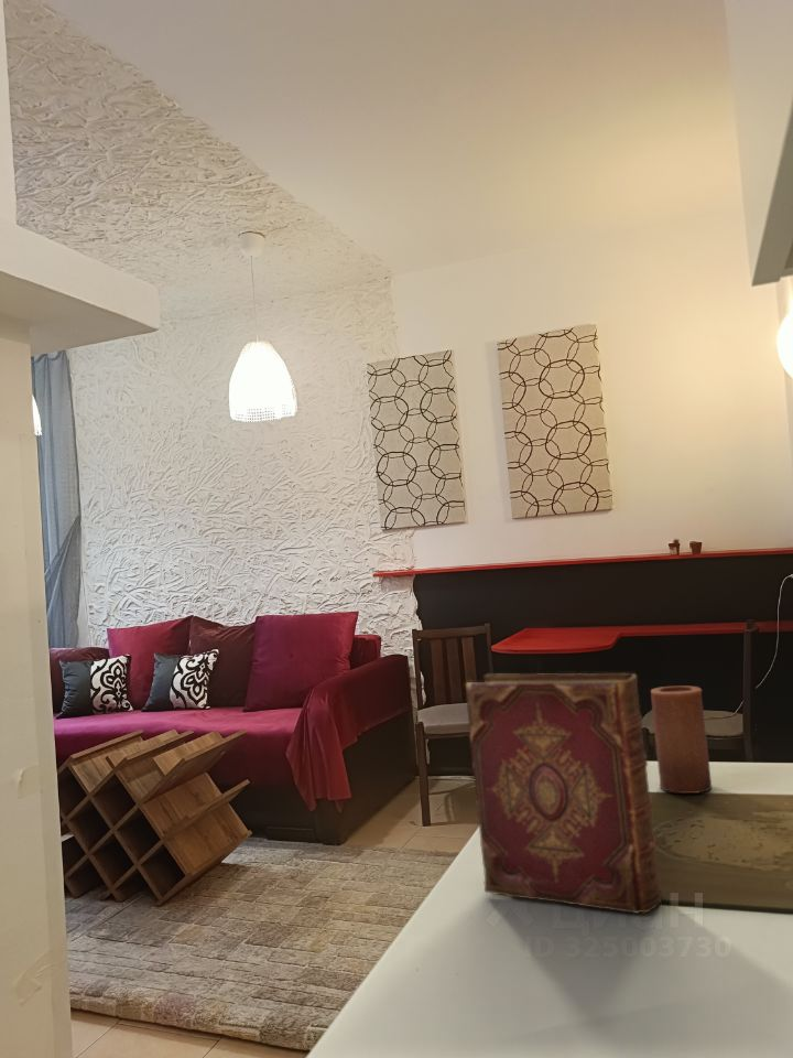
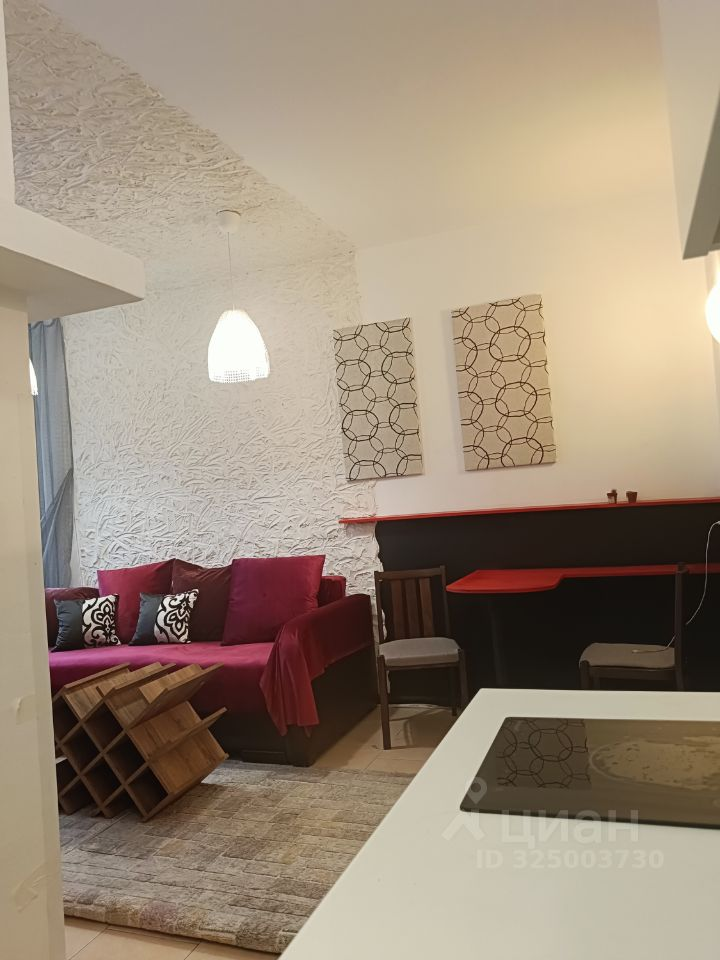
- hardback book [465,672,663,915]
- candle [650,685,713,795]
